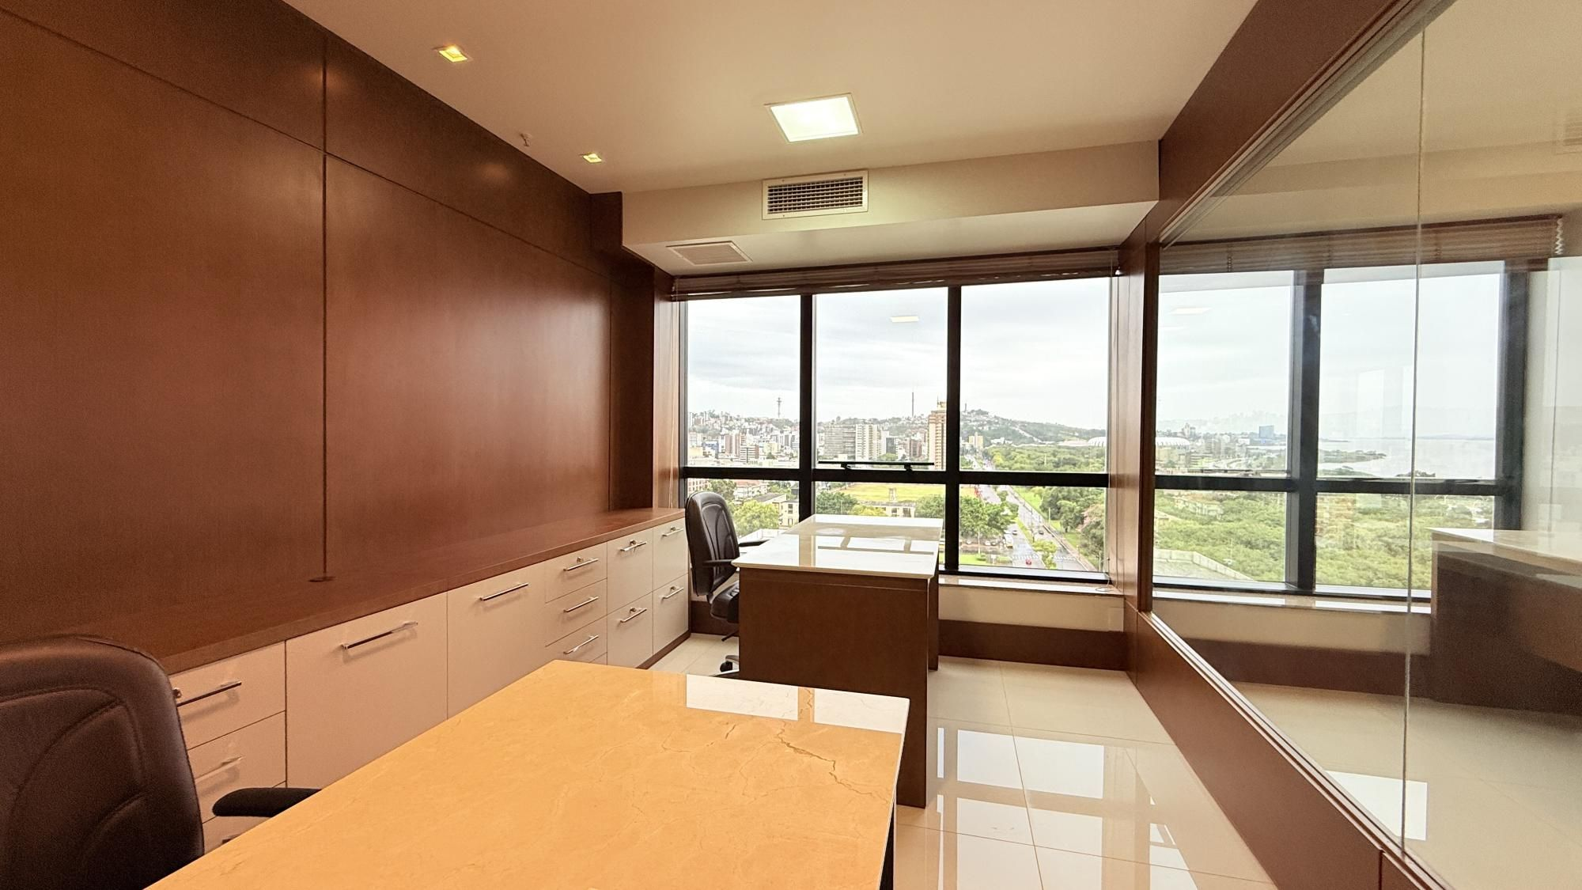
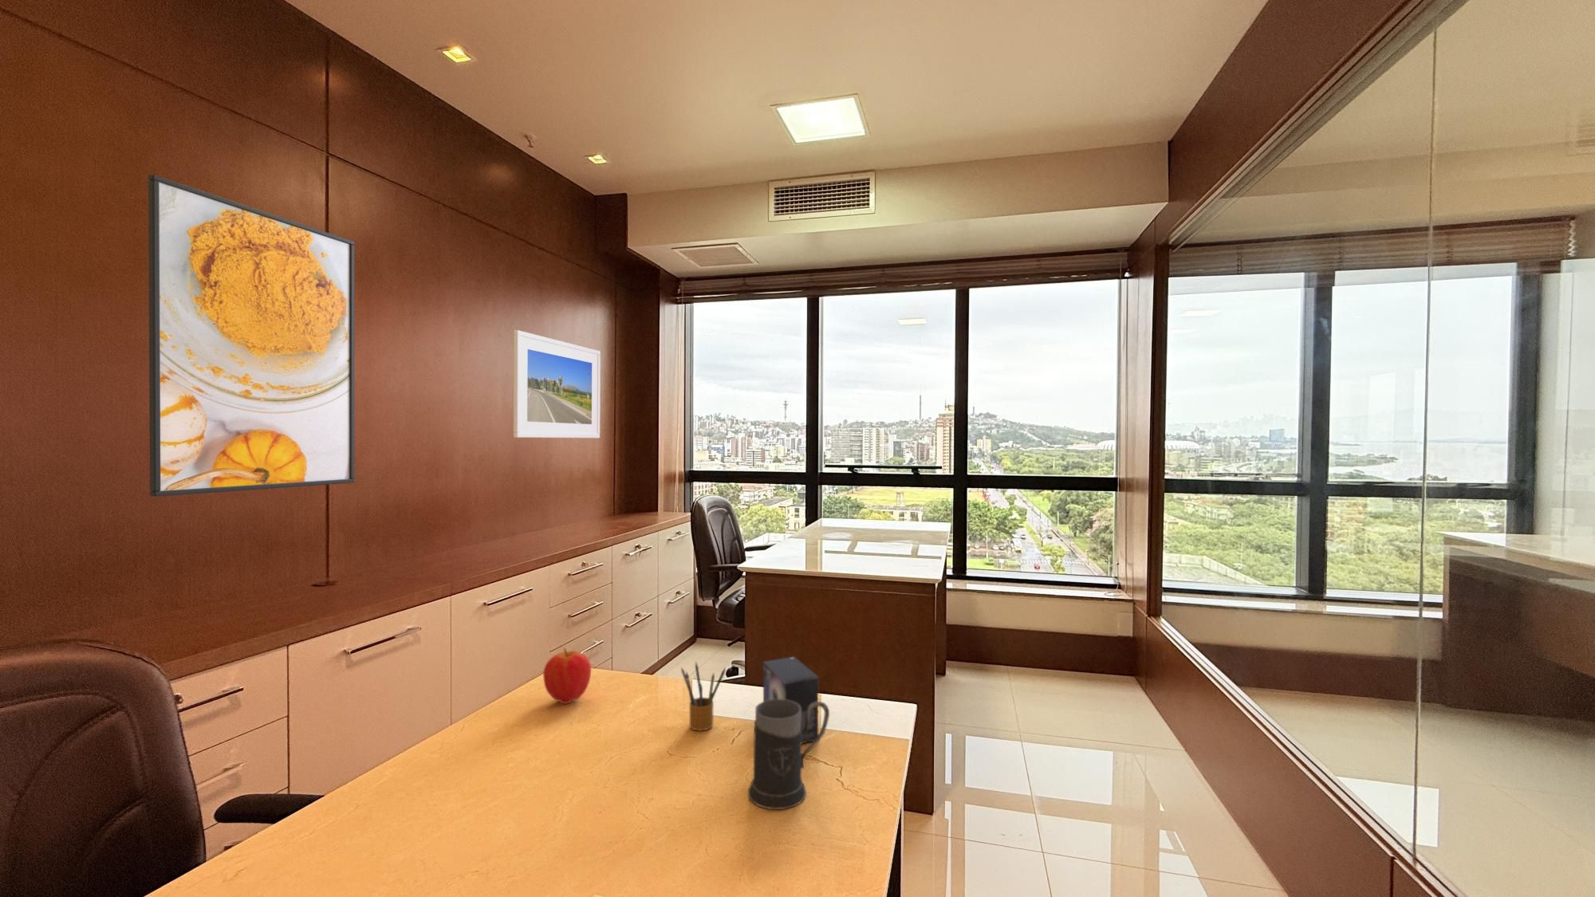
+ pencil box [680,662,726,732]
+ mug [747,699,830,810]
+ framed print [148,174,355,497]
+ apple [542,647,592,705]
+ small box [762,656,819,744]
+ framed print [513,330,601,438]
